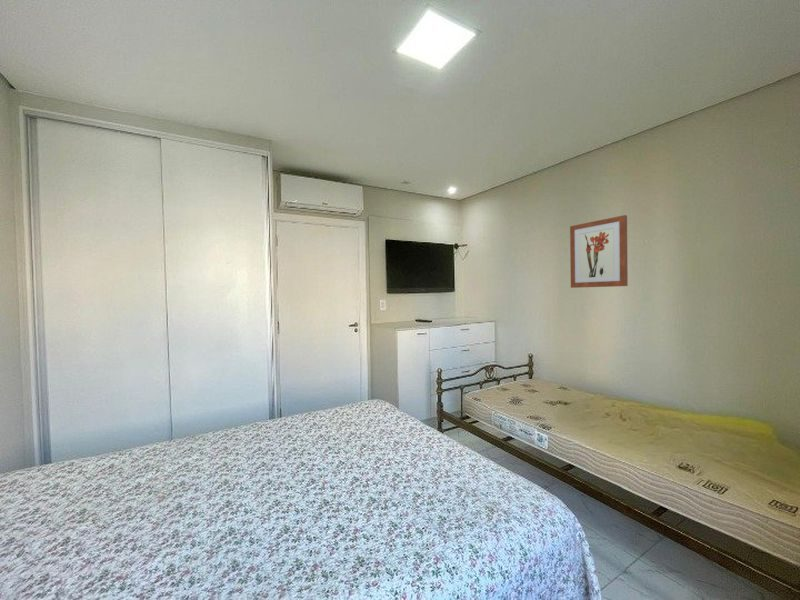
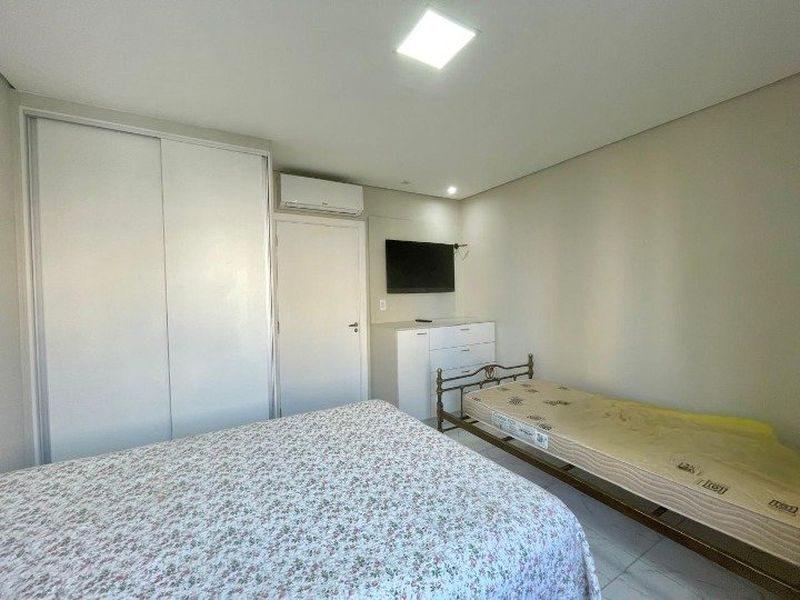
- wall art [569,214,629,289]
